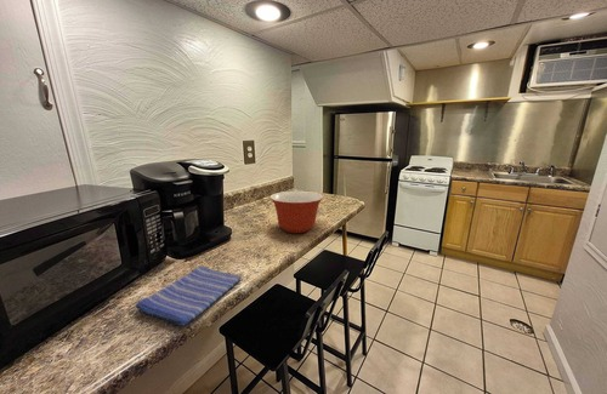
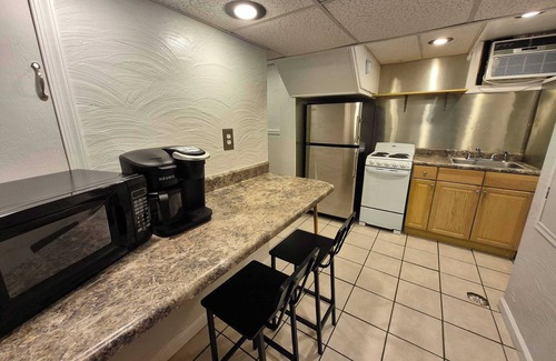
- mixing bowl [268,190,324,234]
- dish towel [135,264,243,327]
